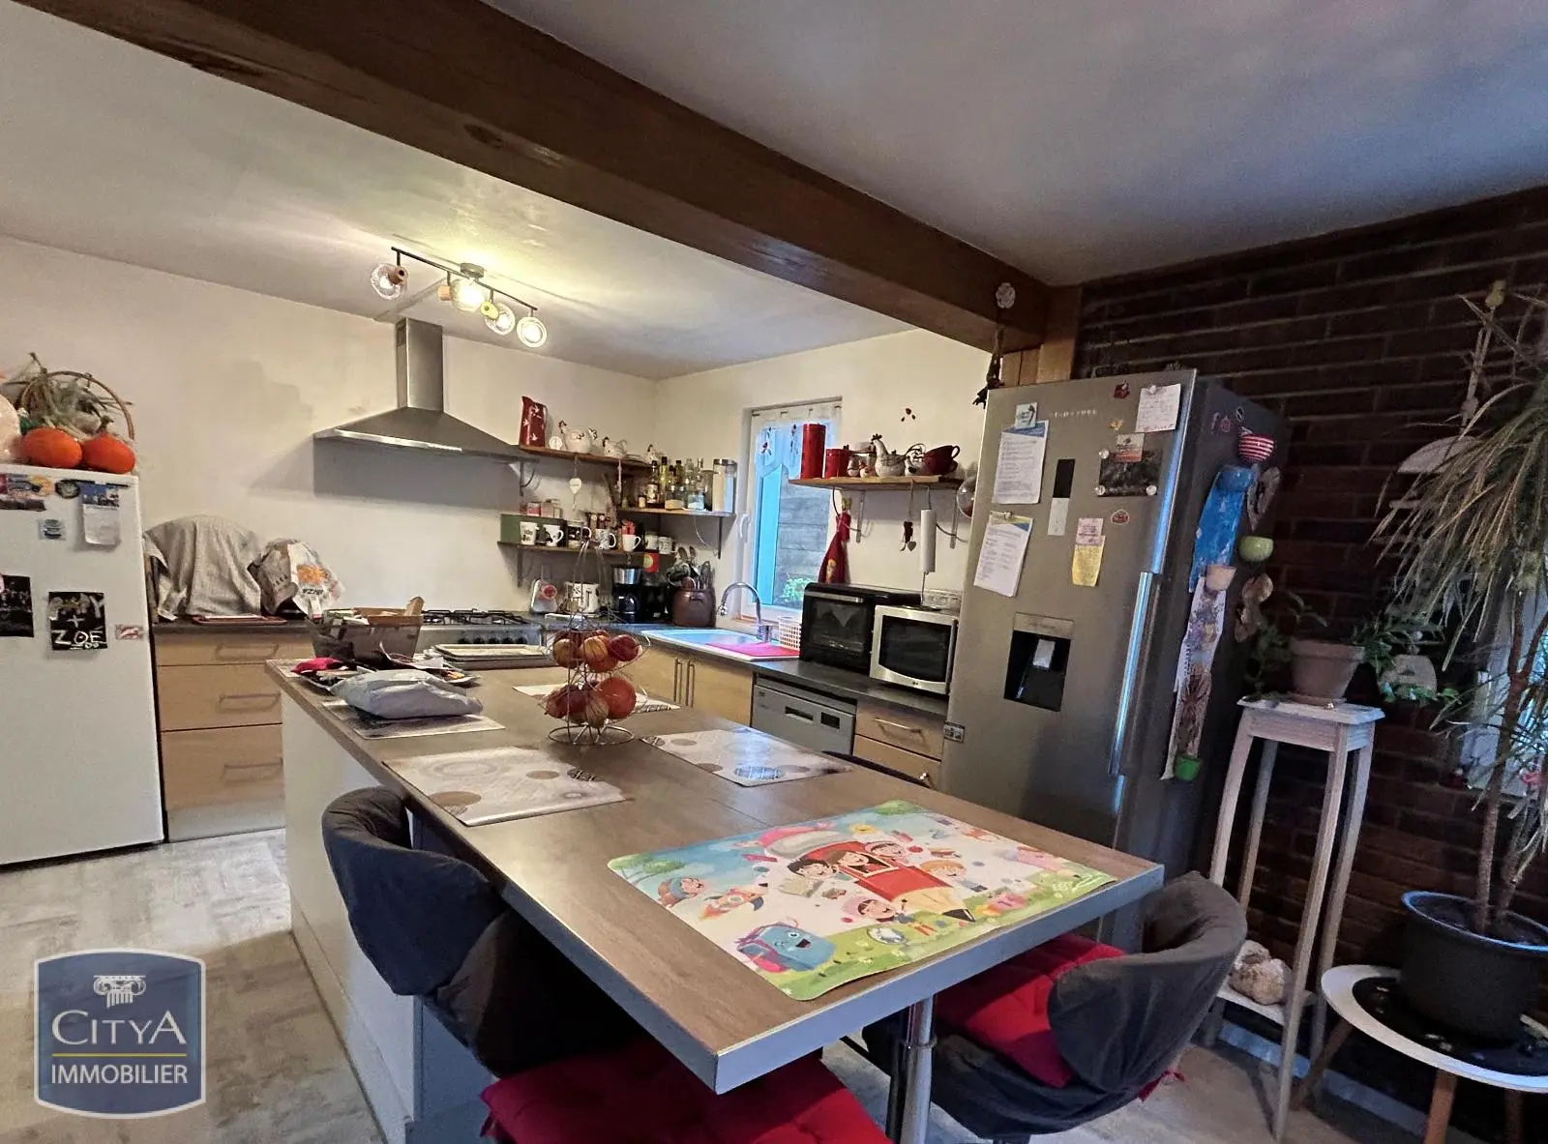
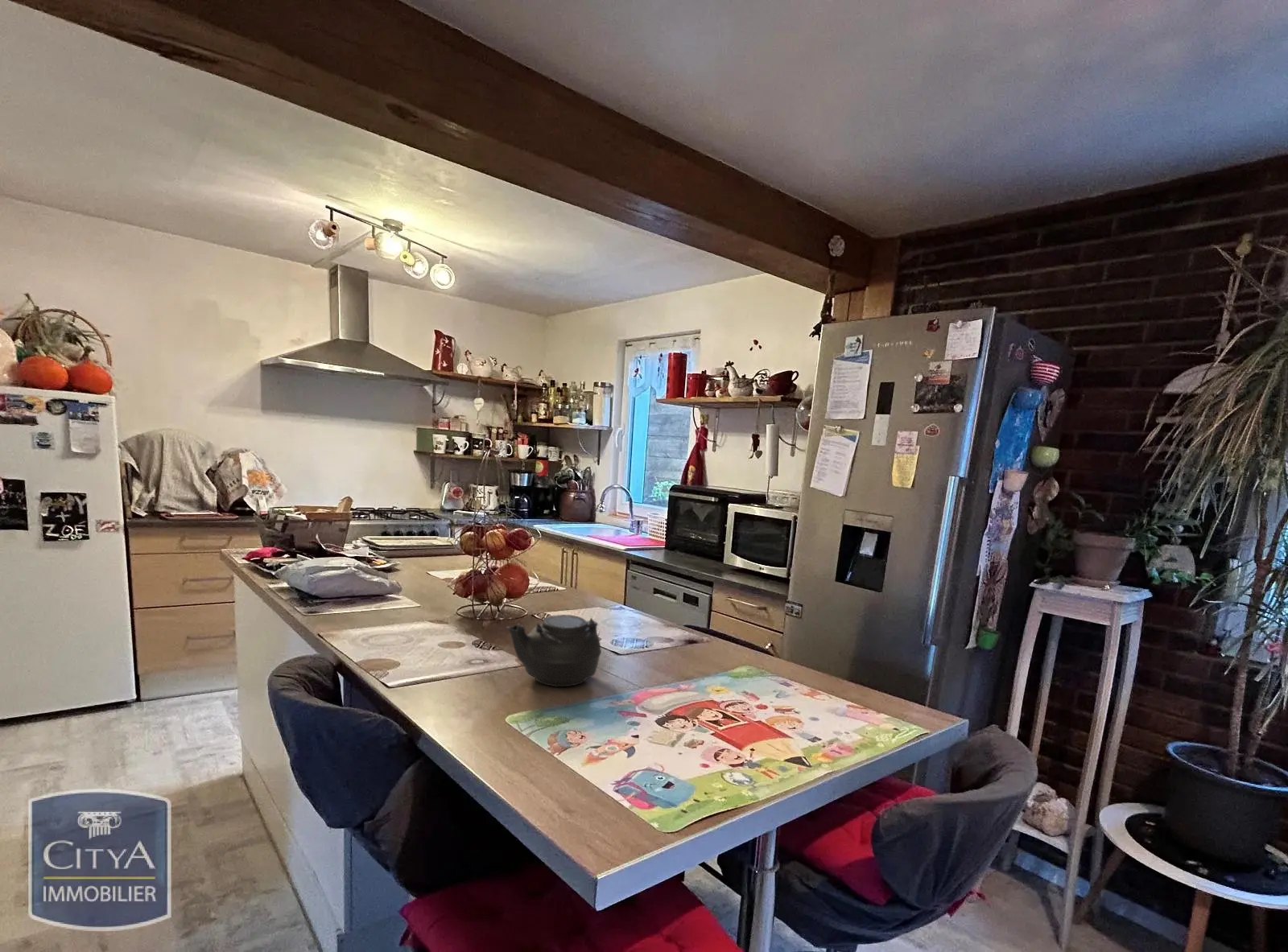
+ teapot [506,614,602,688]
